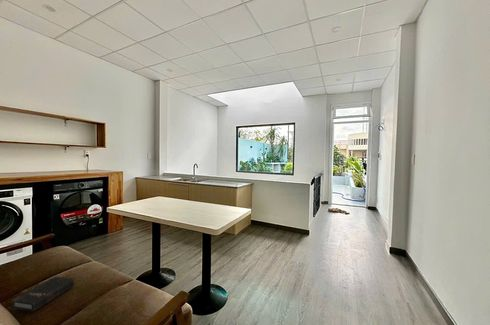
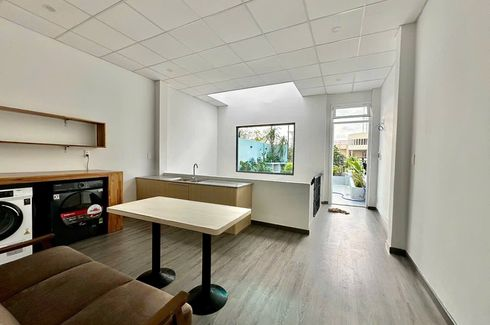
- hardback book [11,276,75,313]
